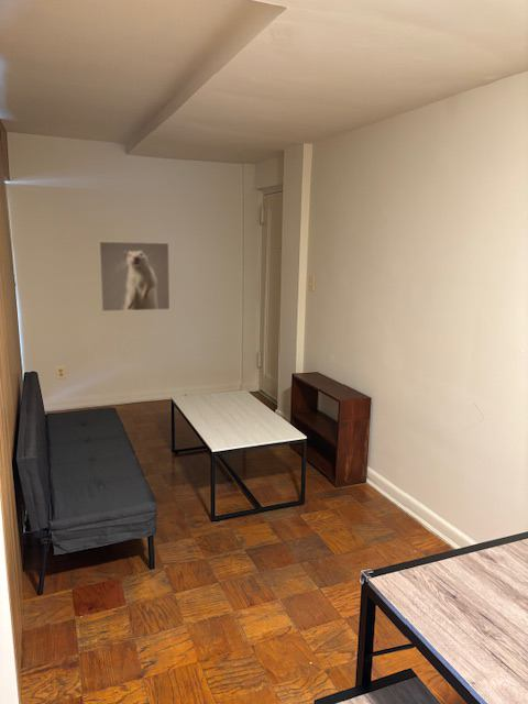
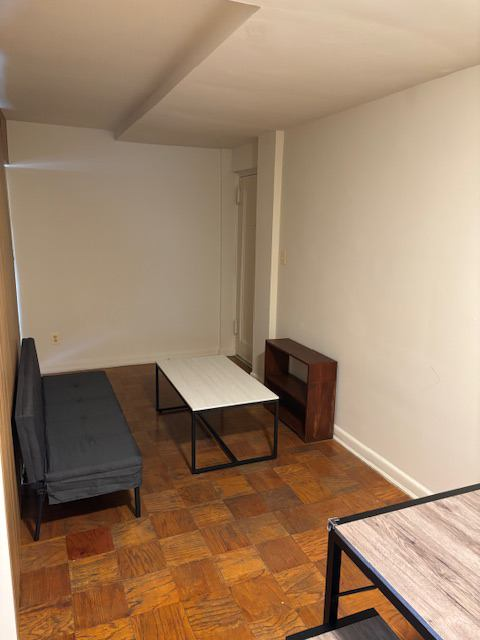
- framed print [98,241,170,312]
